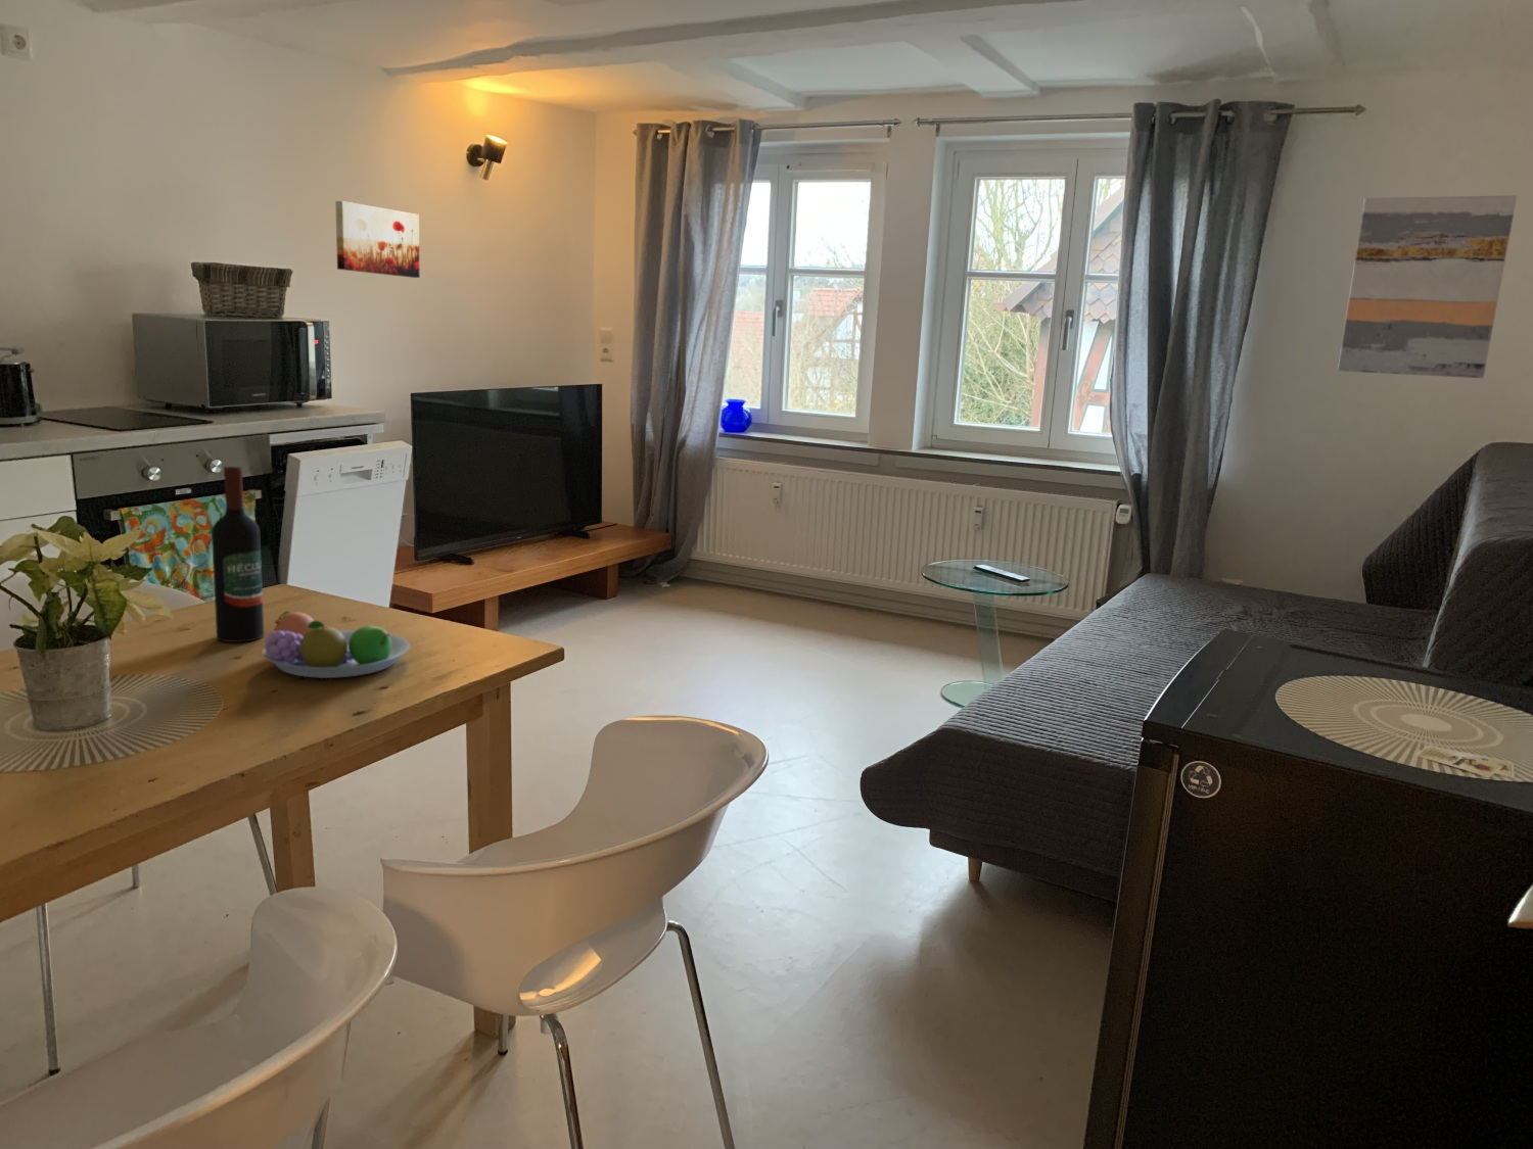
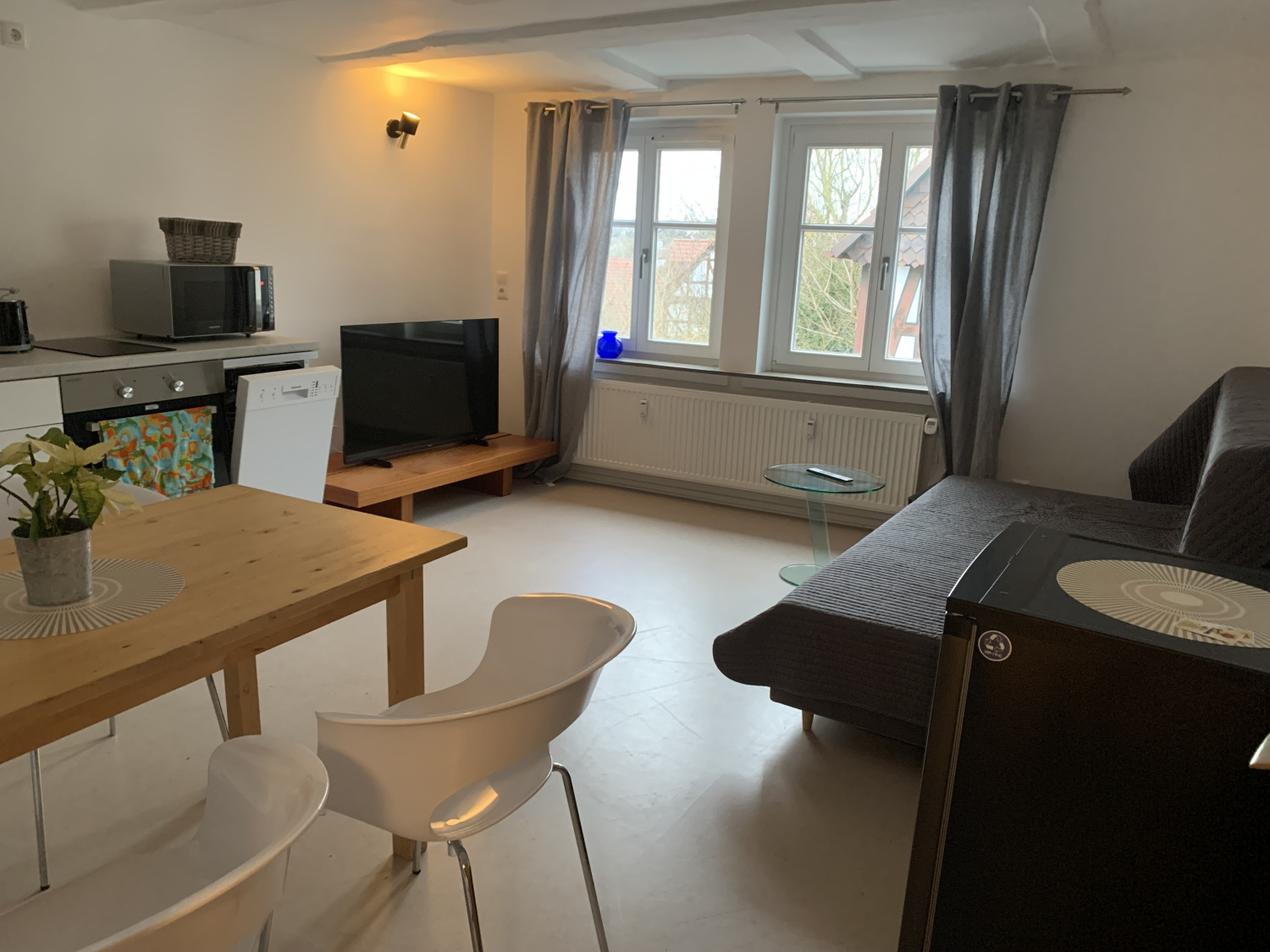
- wall art [1336,196,1517,379]
- wine bottle [210,466,264,643]
- fruit bowl [261,610,412,680]
- wall art [334,200,421,279]
